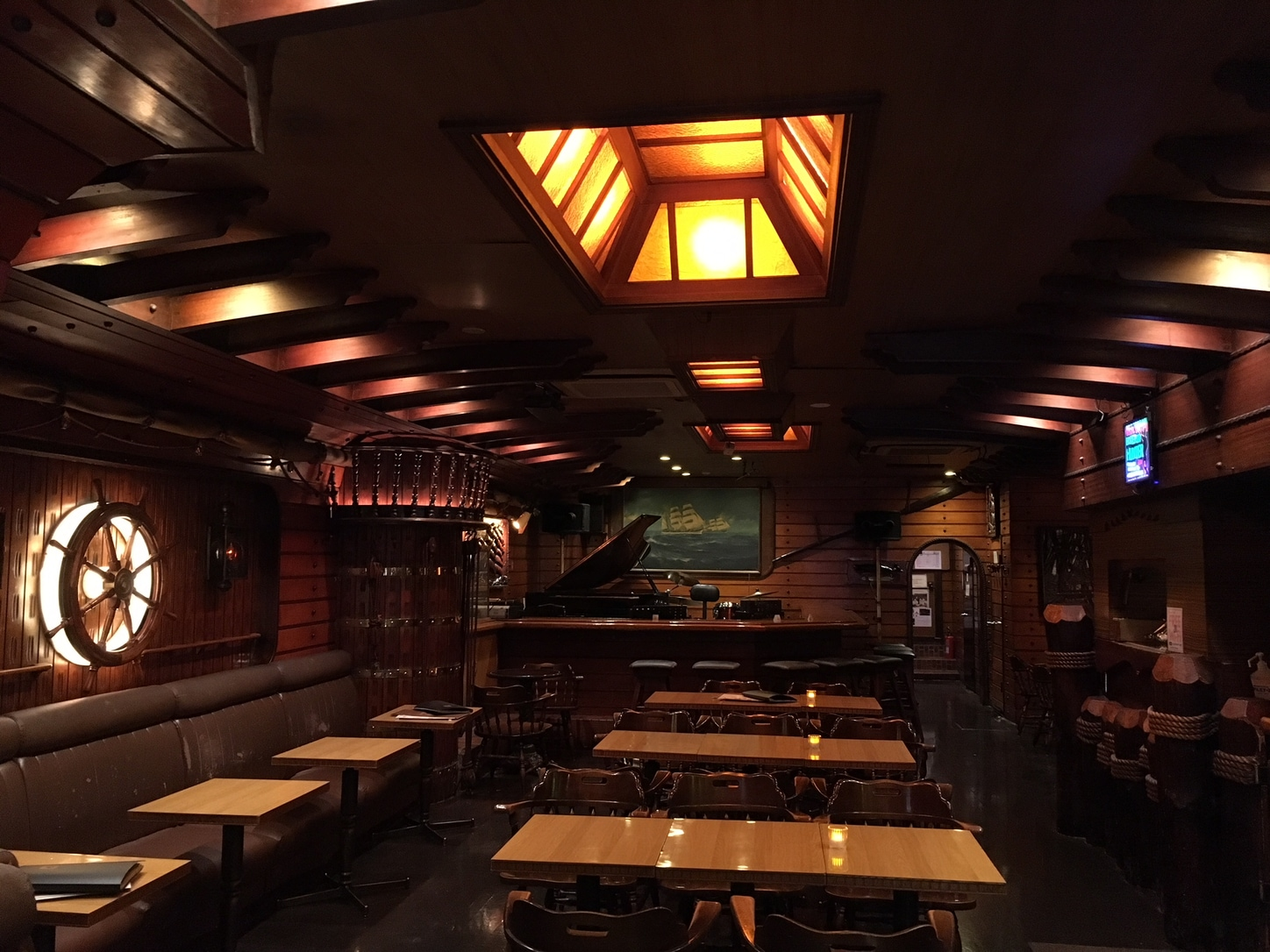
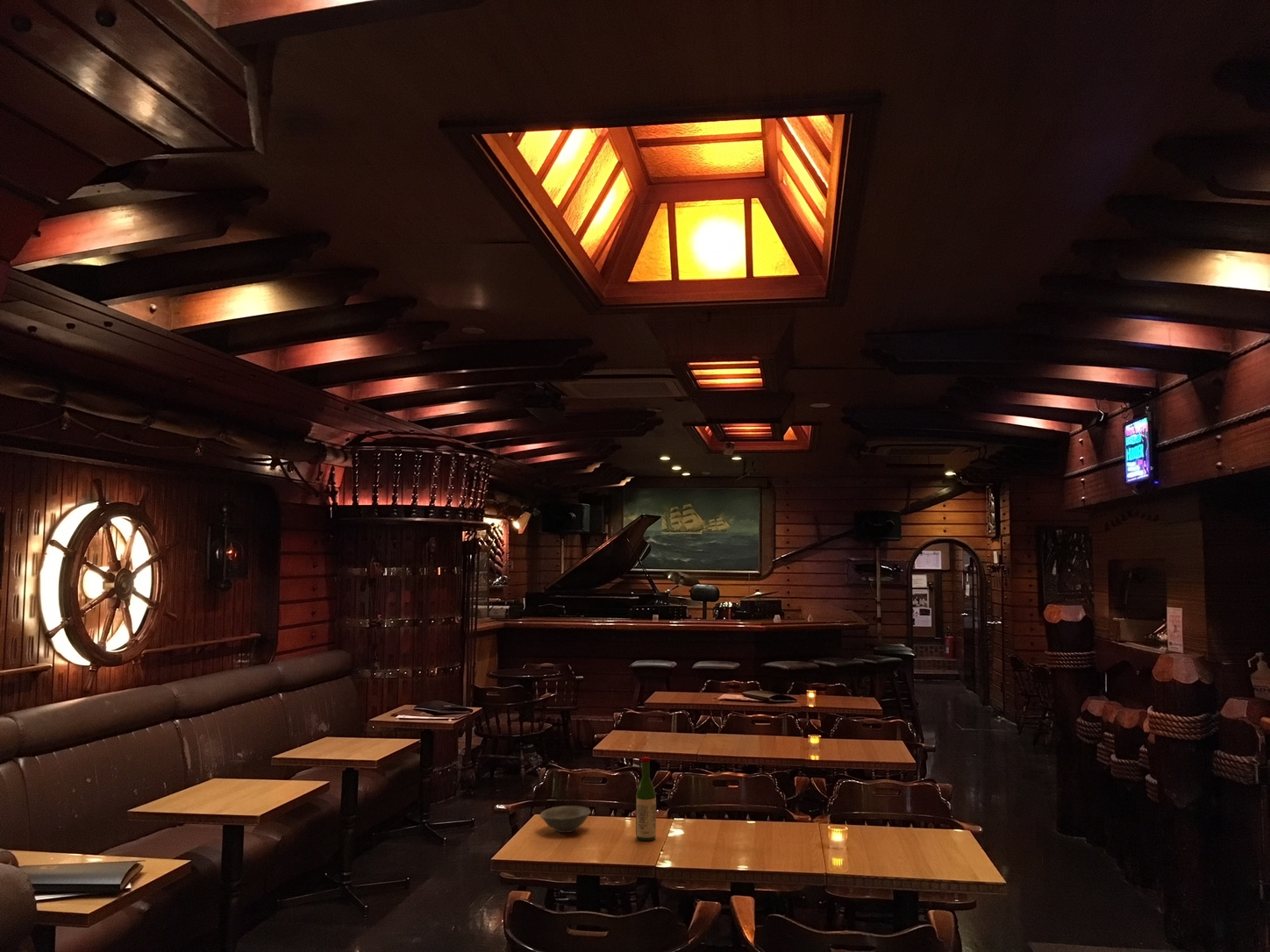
+ wine bottle [635,756,657,842]
+ bowl [539,805,592,834]
